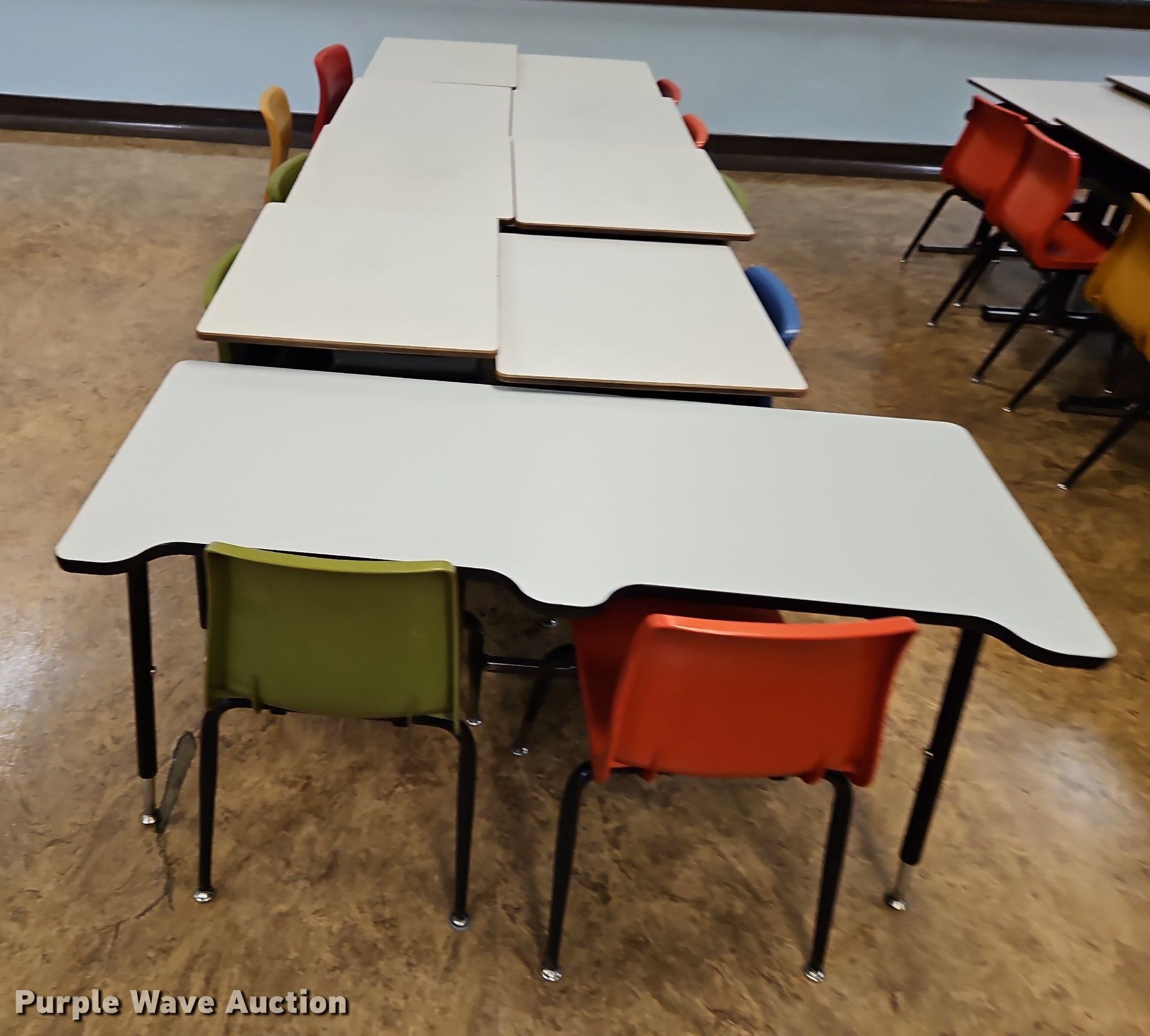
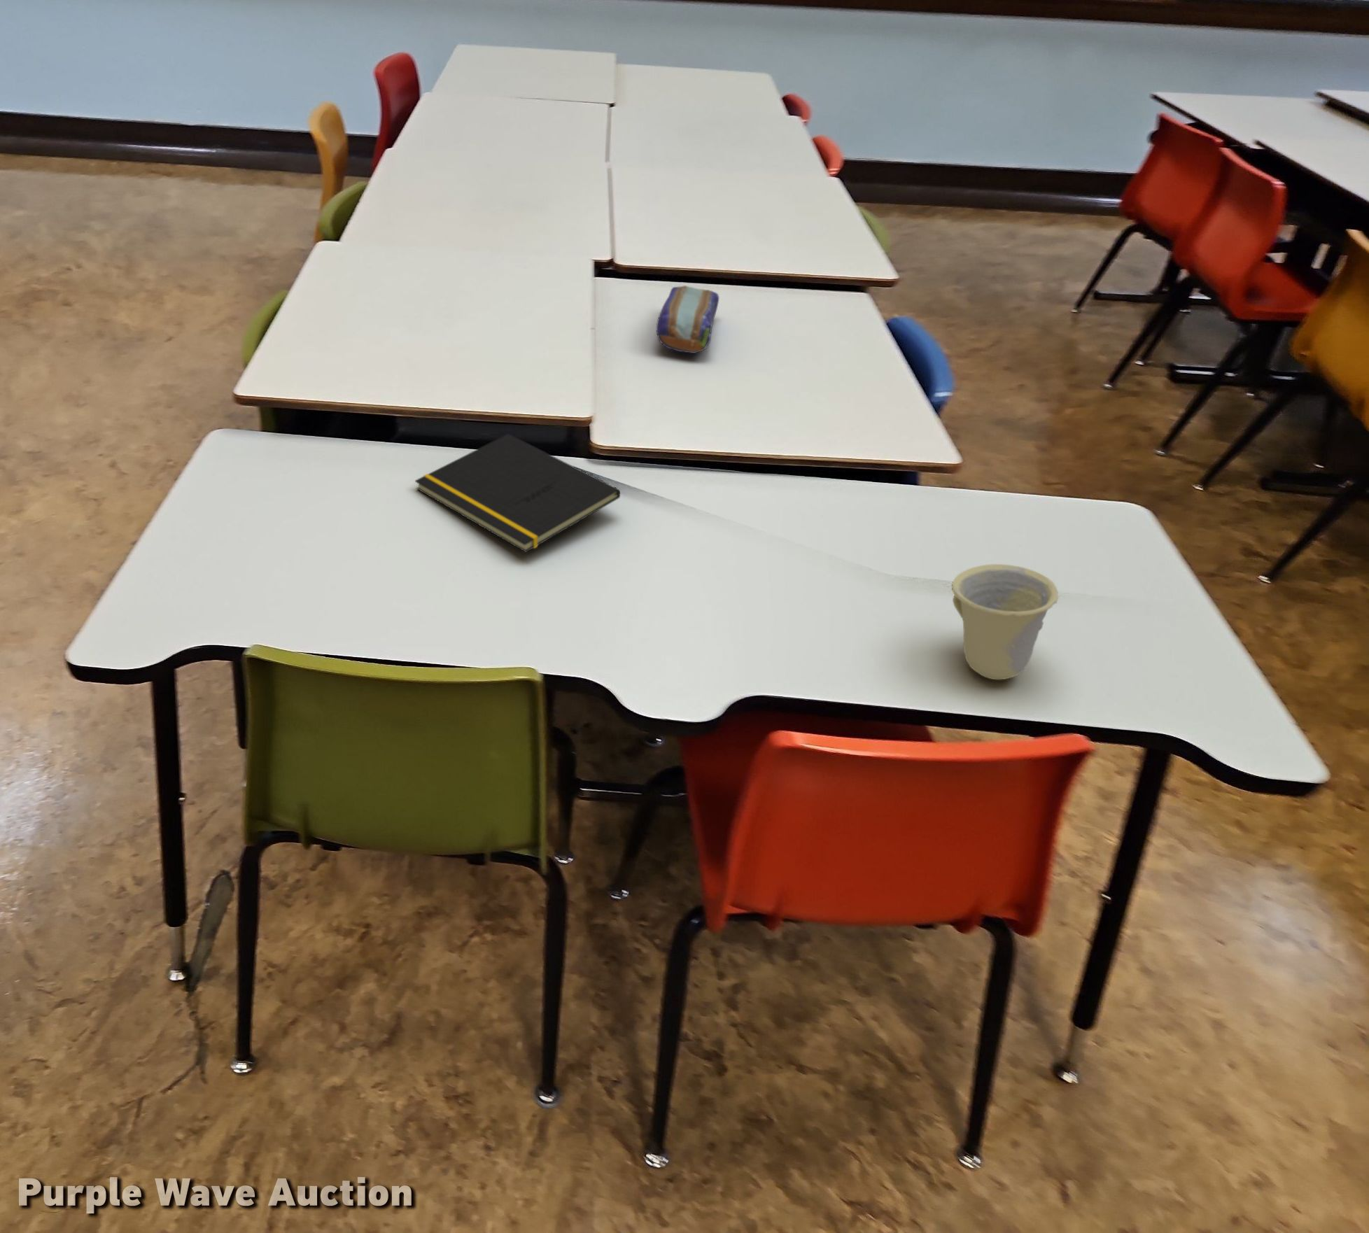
+ notepad [414,433,620,553]
+ cup [951,563,1059,681]
+ pencil case [656,284,719,355]
